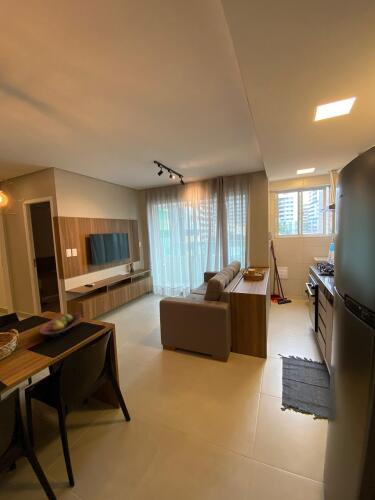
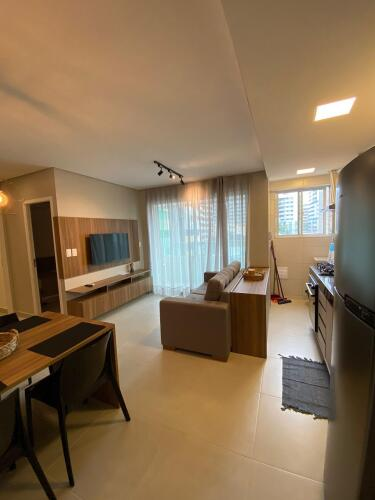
- fruit bowl [38,312,82,339]
